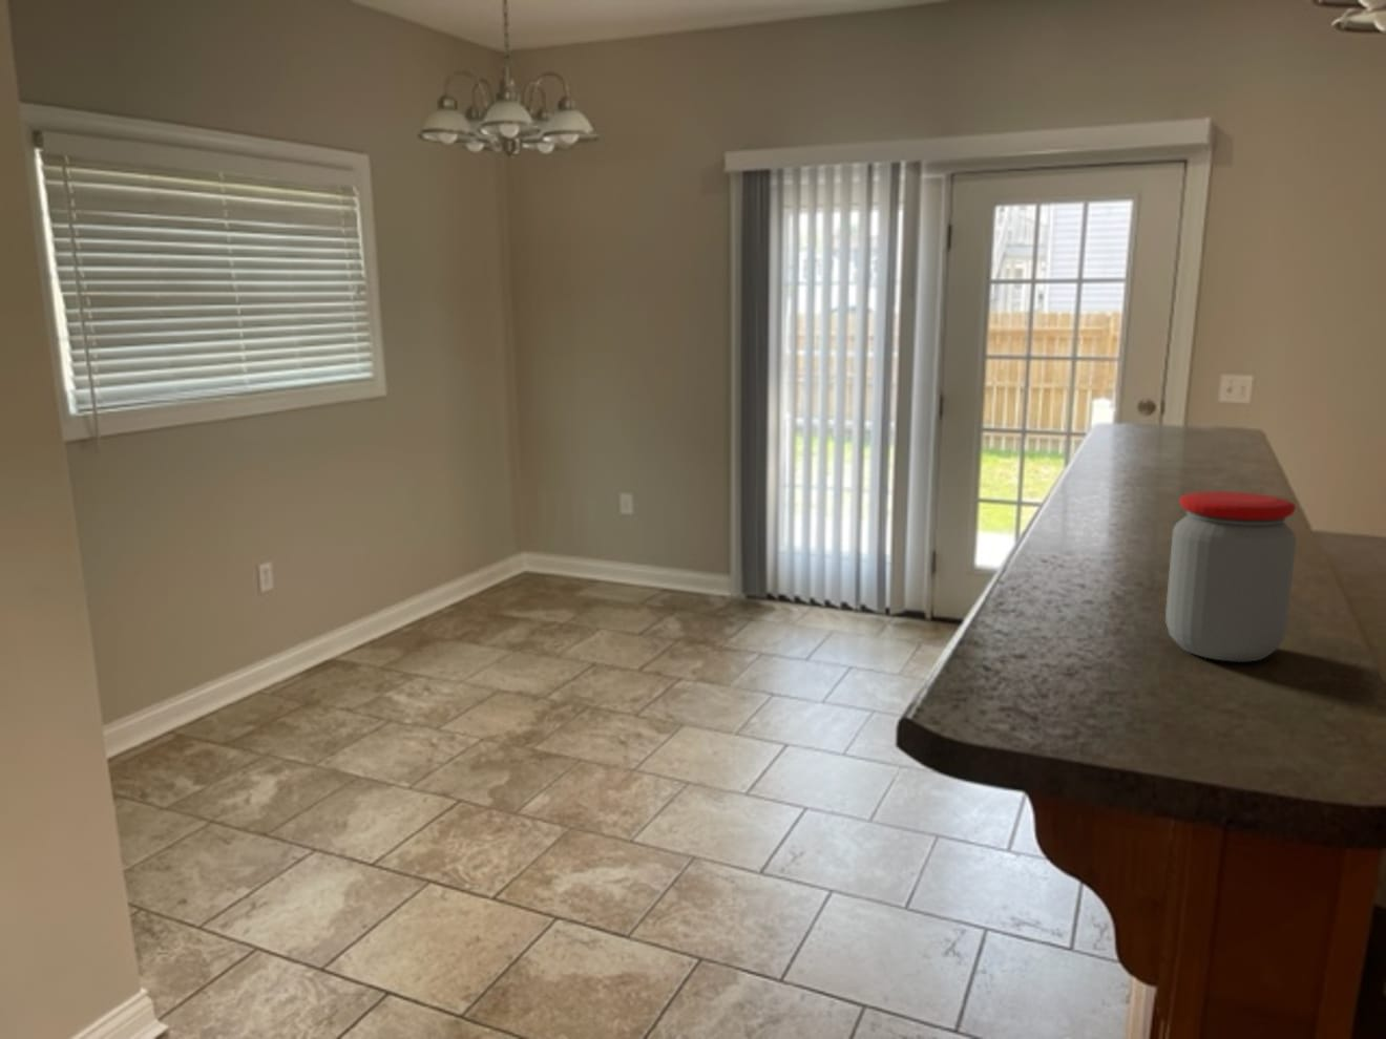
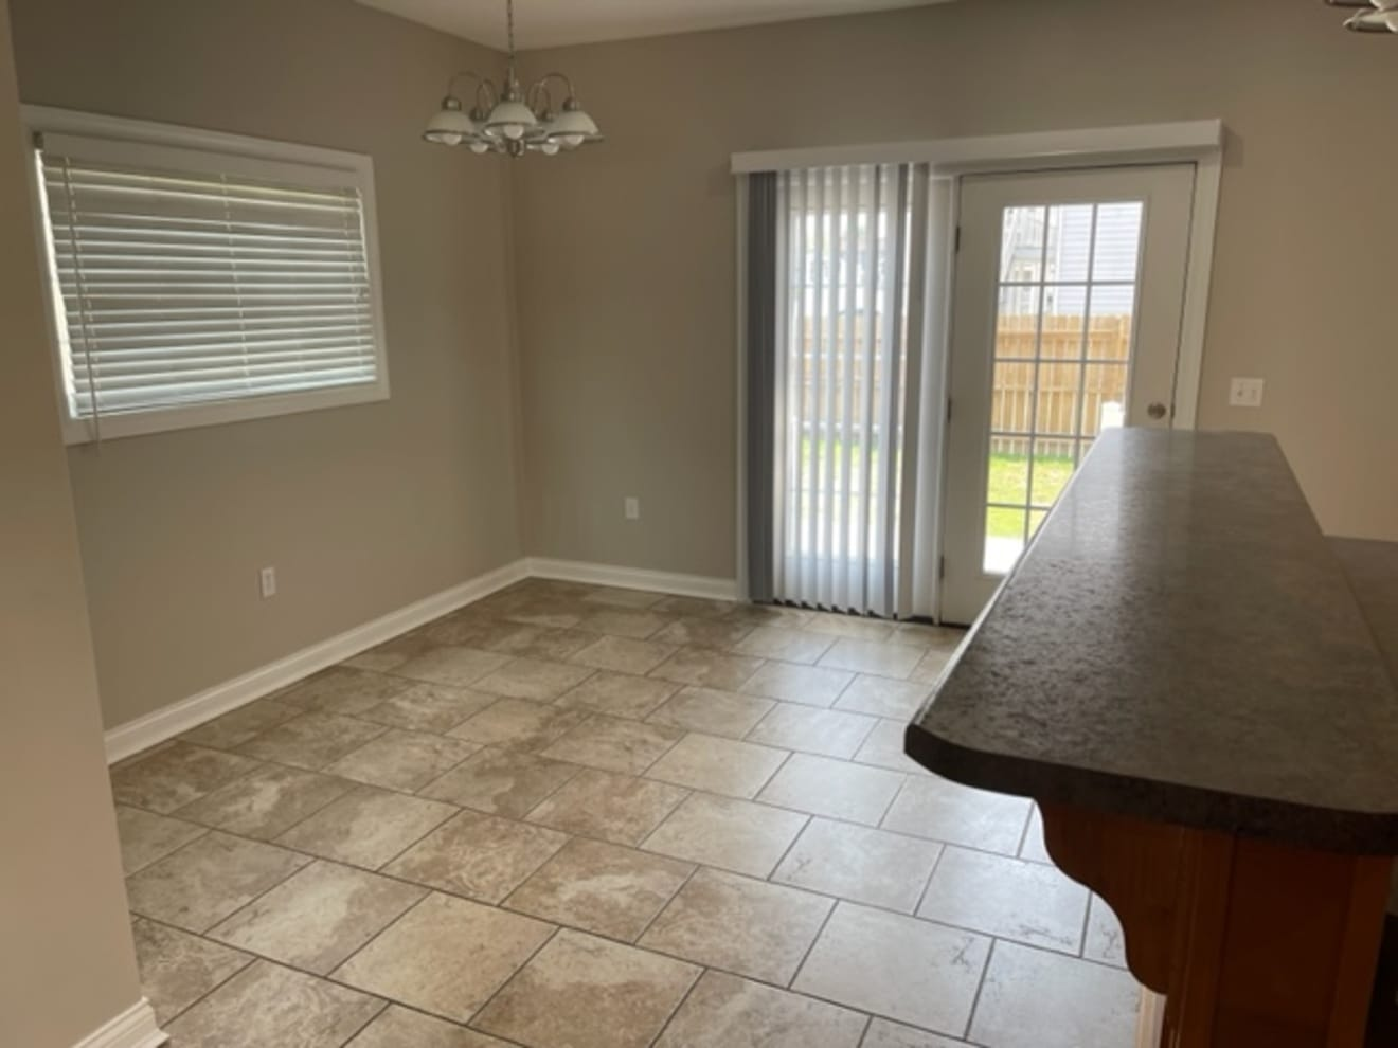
- jar [1164,490,1298,664]
